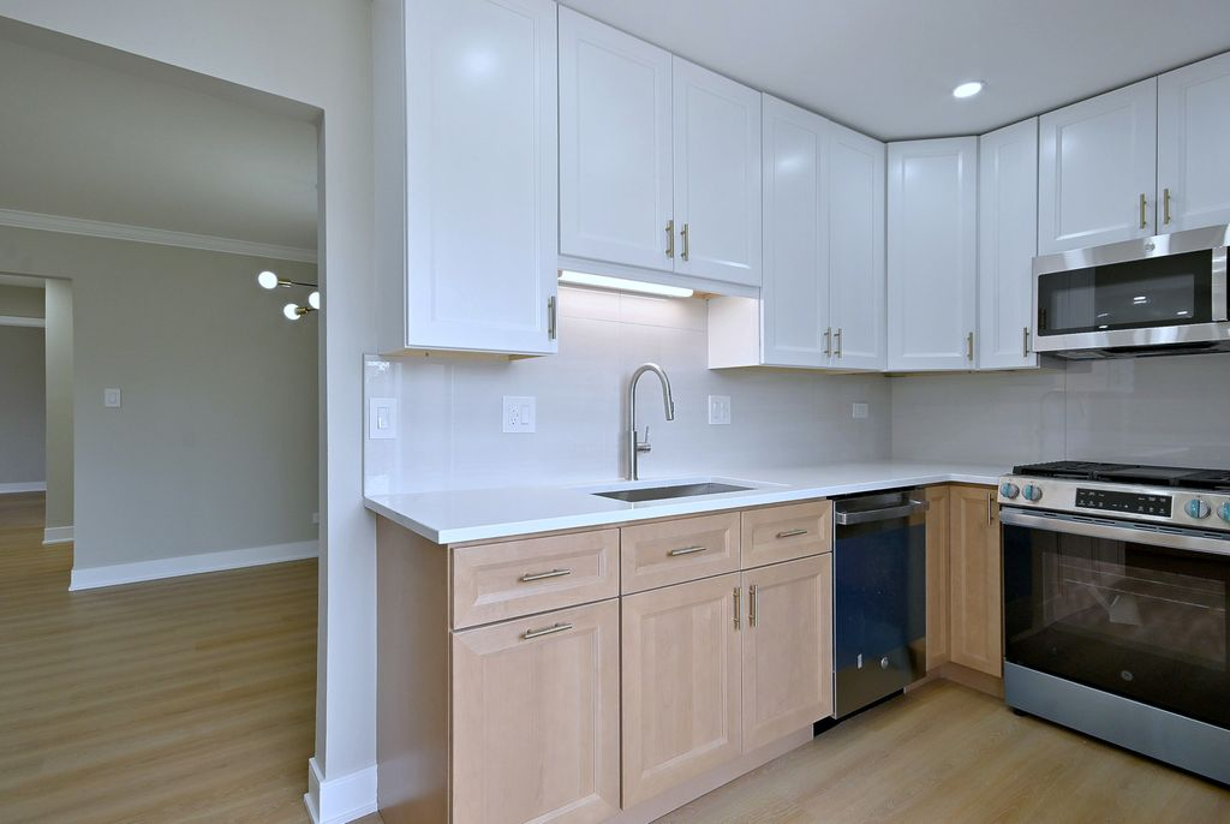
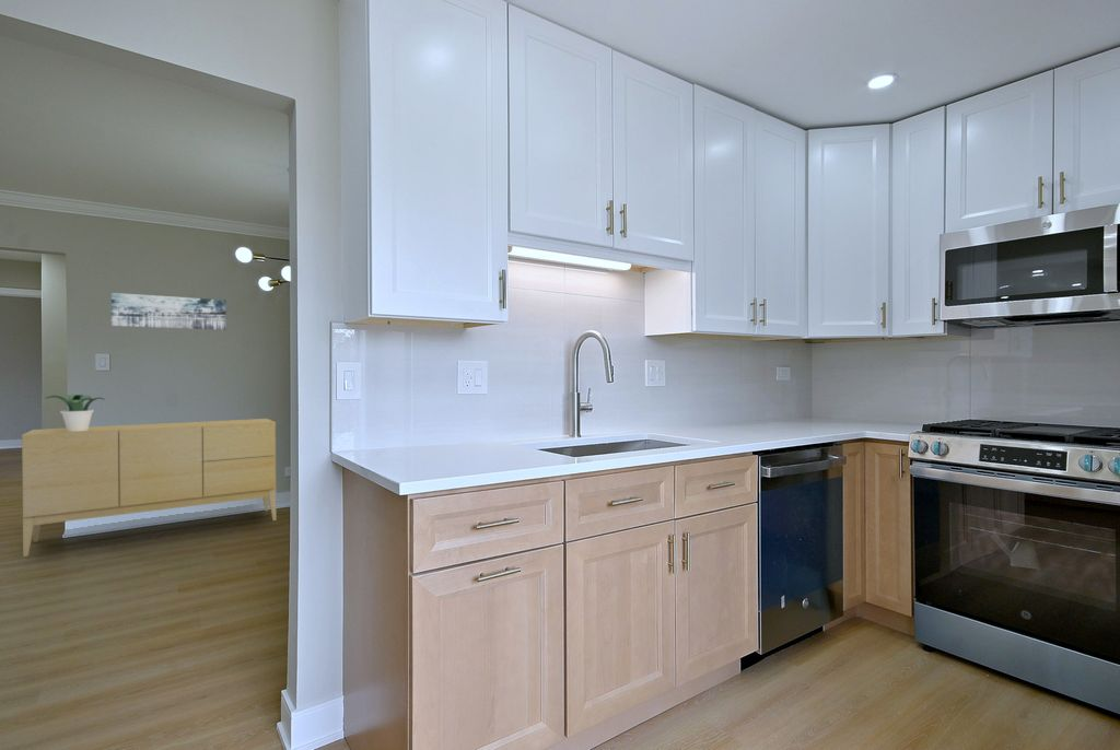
+ potted plant [44,394,106,432]
+ wall art [110,292,228,331]
+ sideboard [21,418,278,558]
